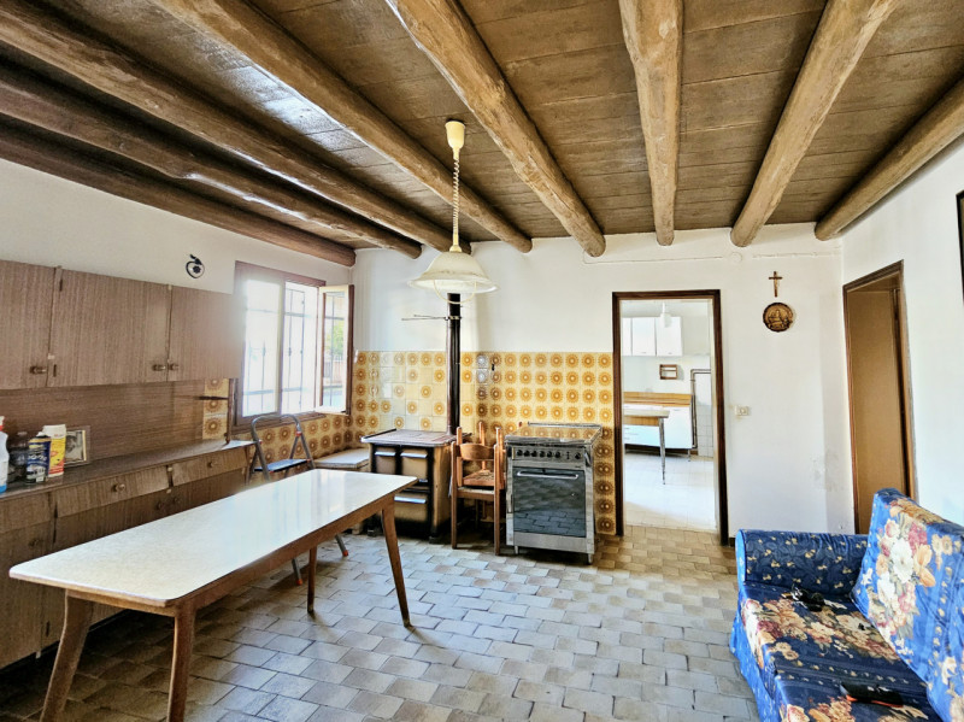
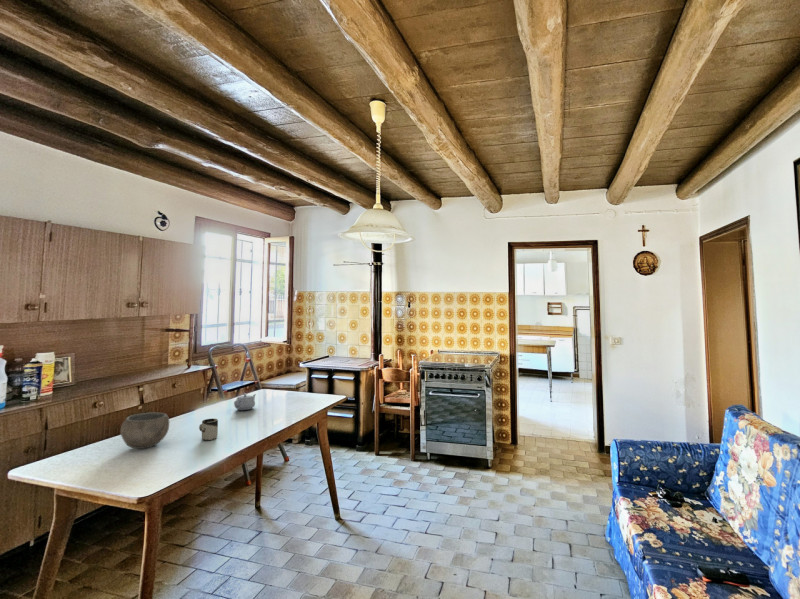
+ teapot [233,393,257,411]
+ bowl [119,412,170,450]
+ cup [198,418,219,441]
